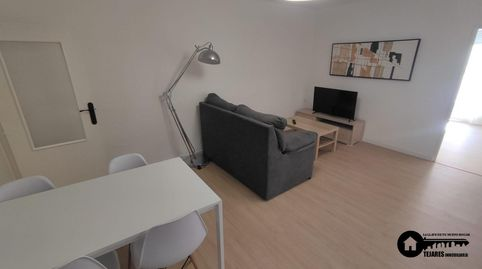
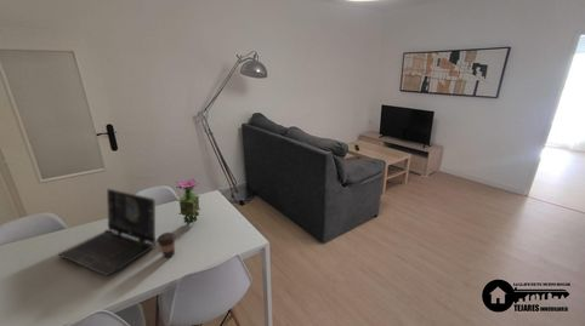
+ coffee cup [155,231,177,259]
+ flower [175,178,201,225]
+ laptop computer [57,188,157,278]
